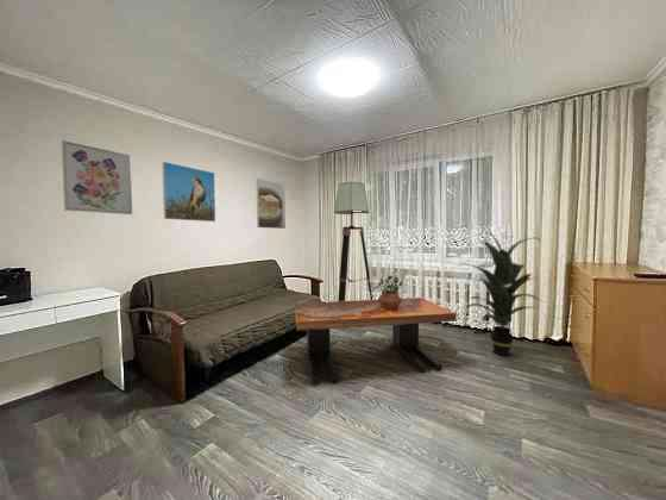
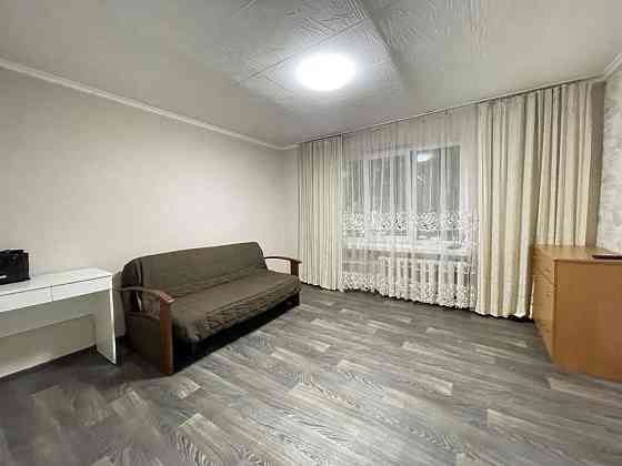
- indoor plant [455,231,544,357]
- wall art [61,139,133,215]
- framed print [161,161,216,223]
- floor lamp [333,181,373,301]
- potted plant [373,274,404,310]
- coffee table [294,296,458,385]
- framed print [256,177,287,230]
